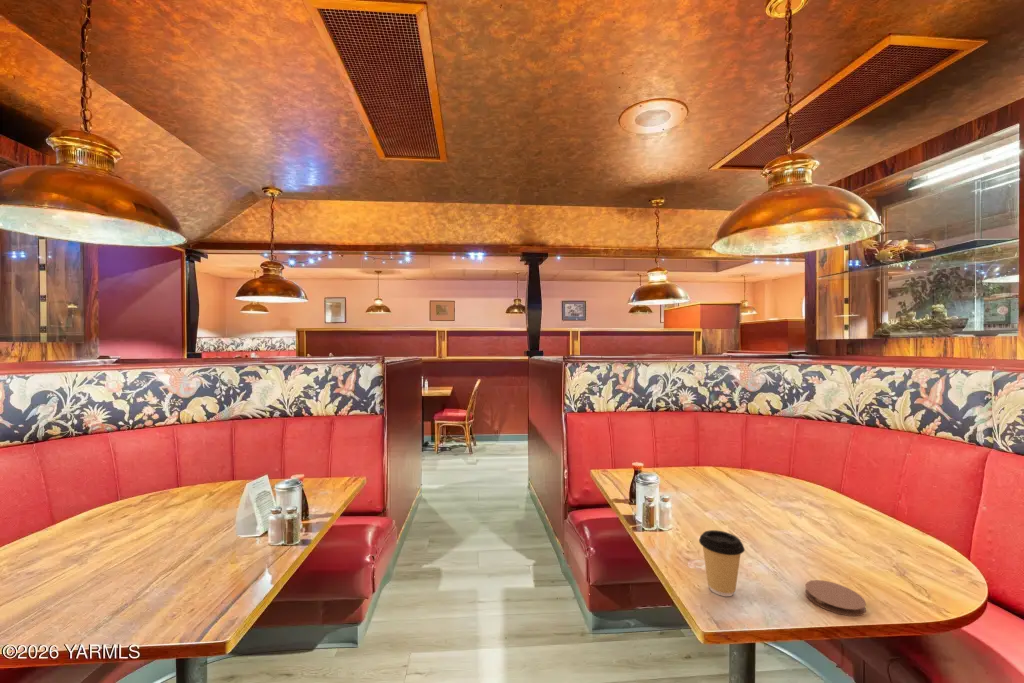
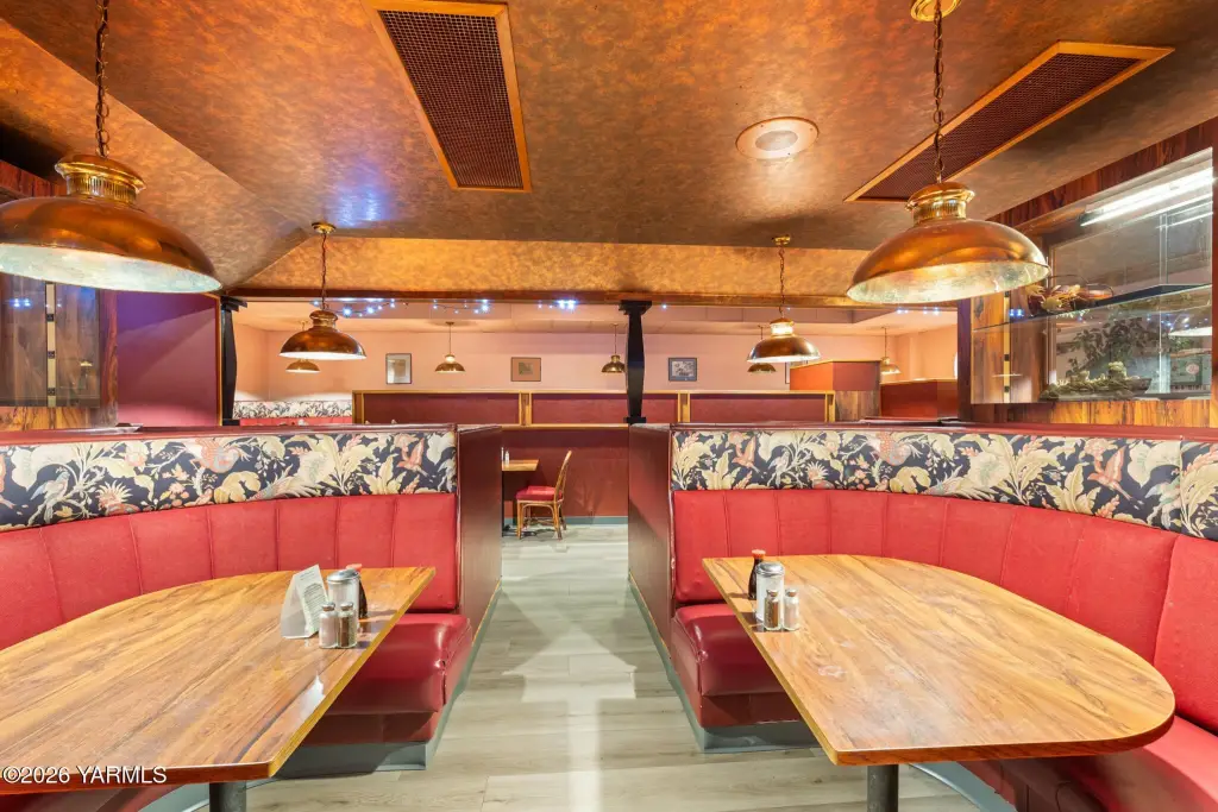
- coaster [804,579,867,617]
- coffee cup [698,529,746,597]
